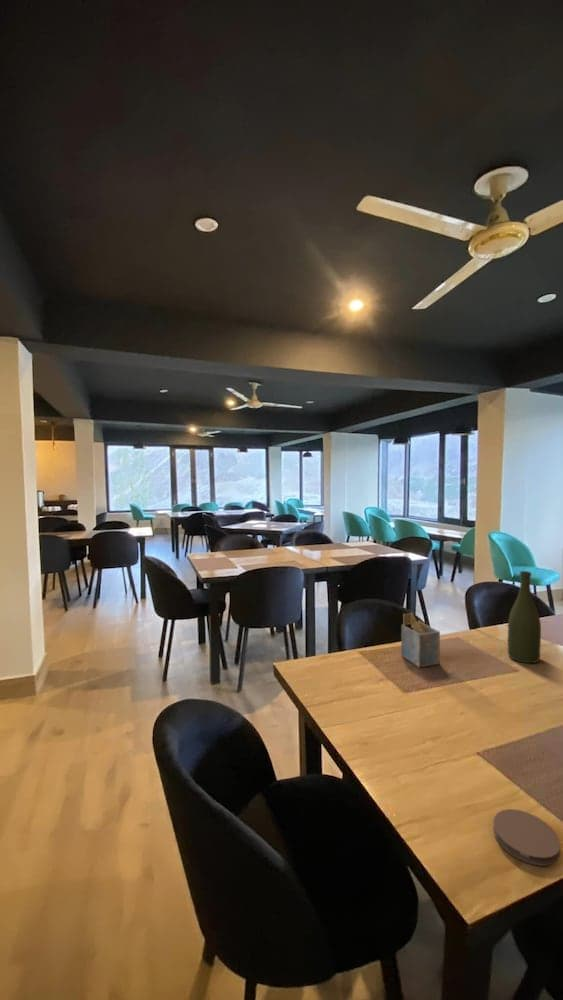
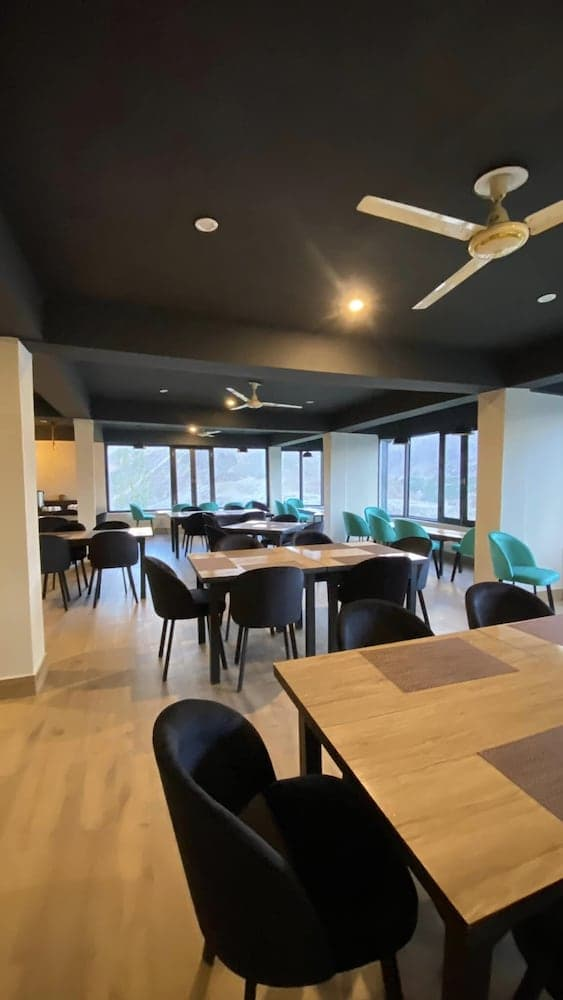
- bottle [507,570,542,664]
- napkin holder [400,612,441,668]
- coaster [492,808,561,867]
